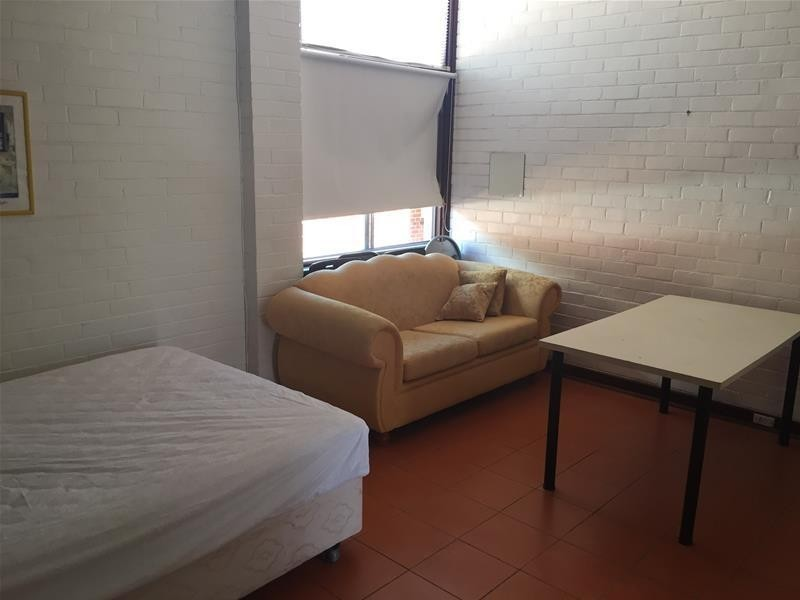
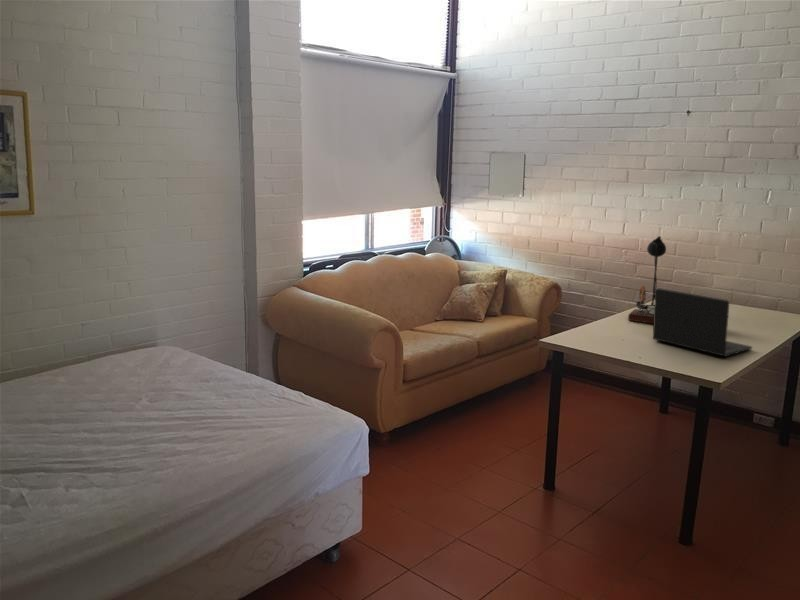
+ desk lamp [635,235,667,310]
+ desk organizer [627,284,655,325]
+ laptop [652,287,753,358]
